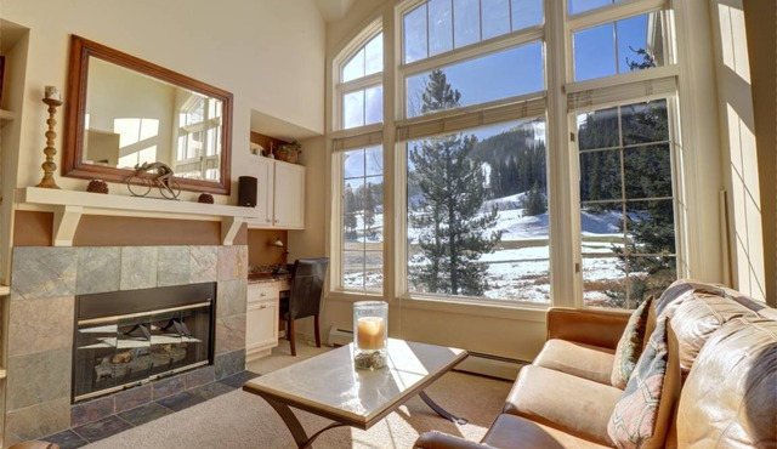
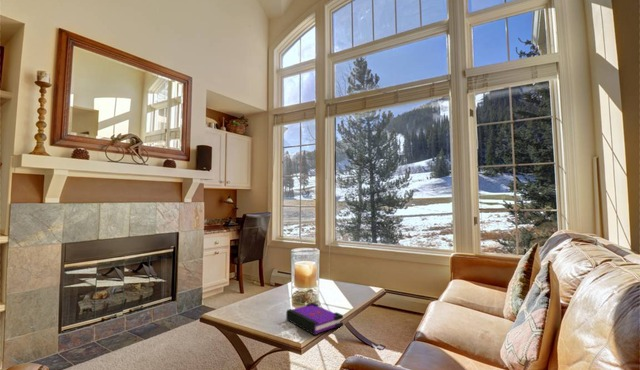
+ board game [285,302,344,336]
